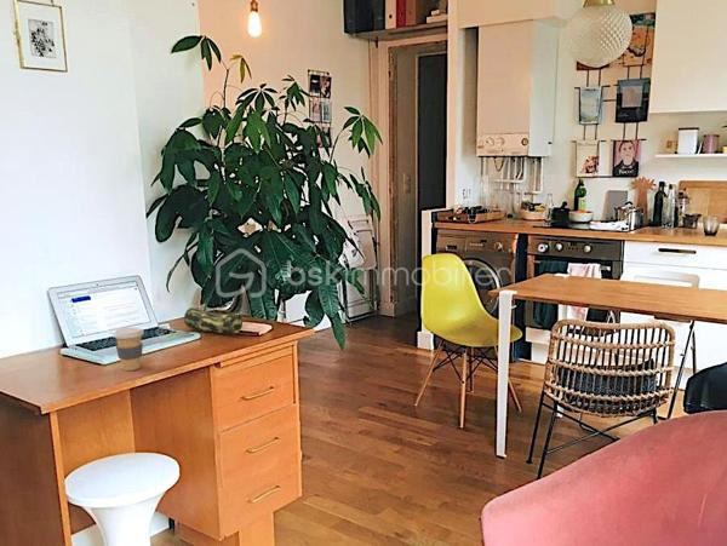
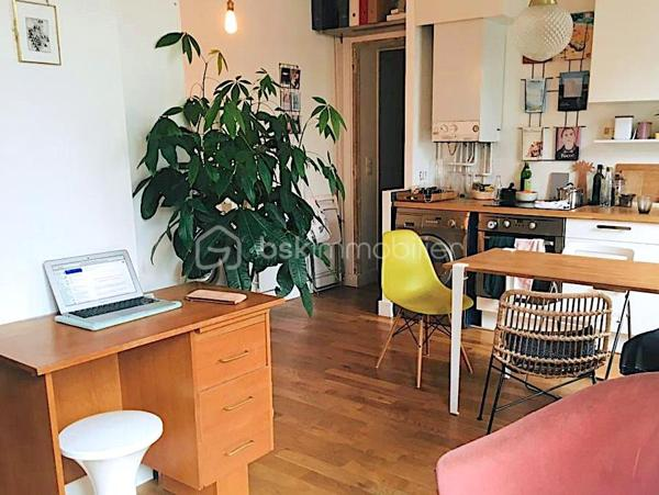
- pencil case [183,306,244,335]
- coffee cup [113,326,145,372]
